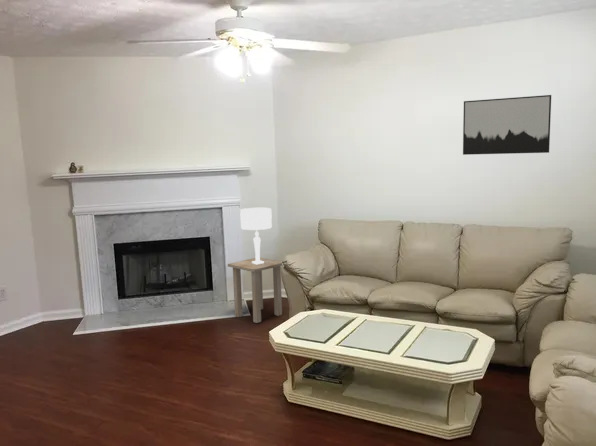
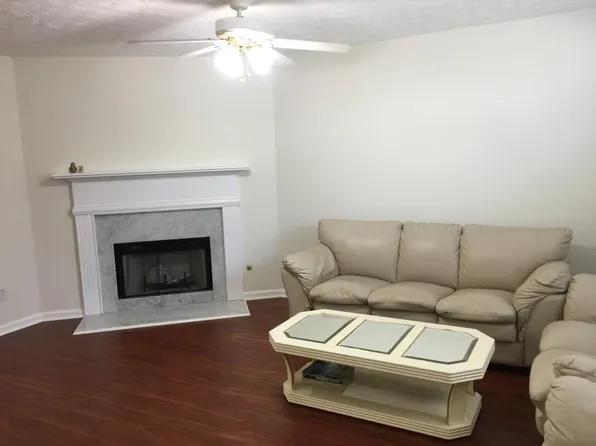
- table lamp [239,207,273,264]
- side table [227,257,283,324]
- wall art [462,94,552,156]
